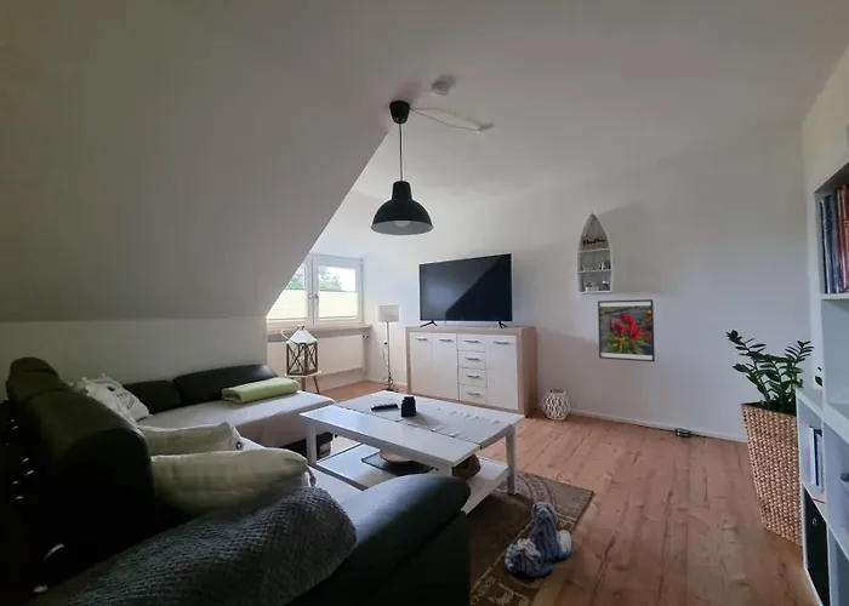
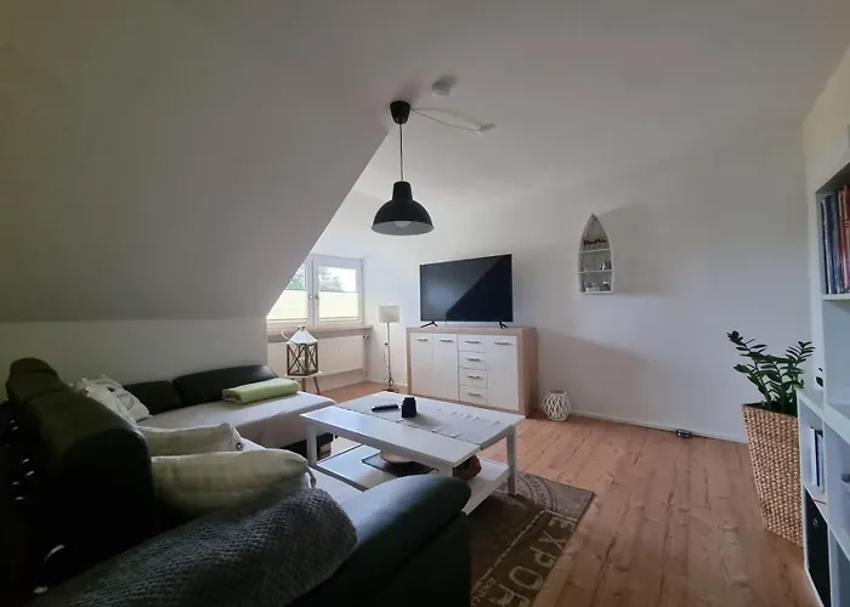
- plush toy [503,501,572,579]
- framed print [597,298,656,362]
